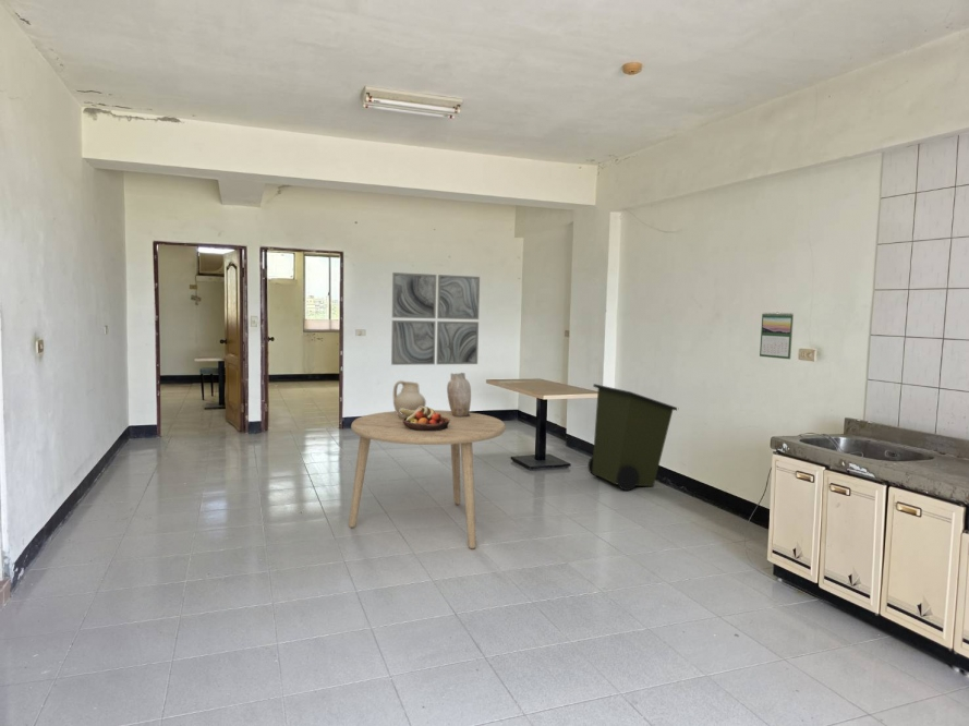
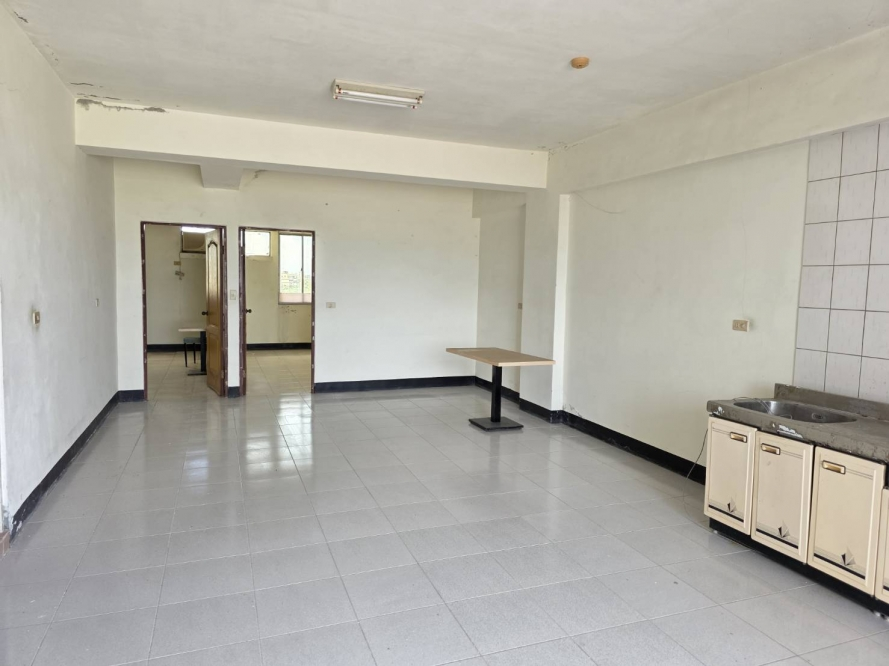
- calendar [759,311,795,360]
- vase [446,372,472,416]
- ceramic pitcher [392,379,427,419]
- dining table [348,409,507,549]
- fruit bowl [400,406,450,431]
- trash can [586,383,678,492]
- wall art [390,271,481,366]
